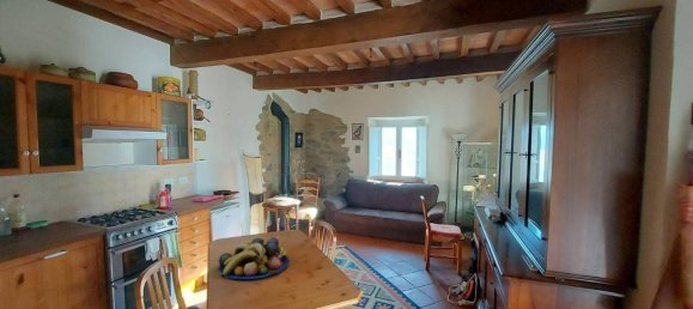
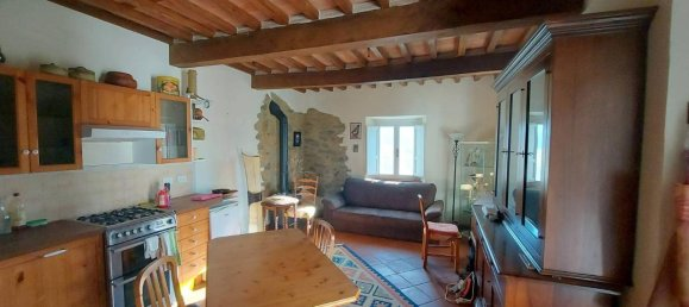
- fruit bowl [217,236,291,280]
